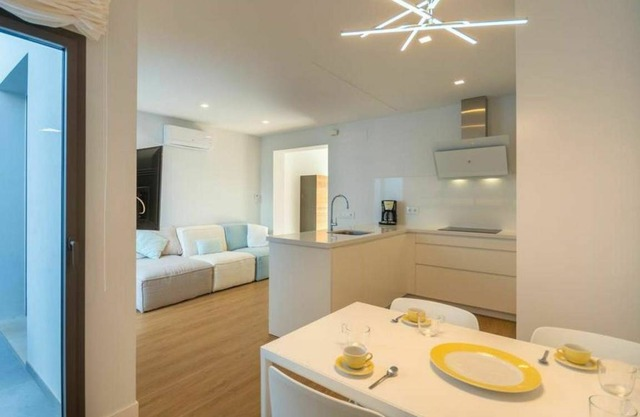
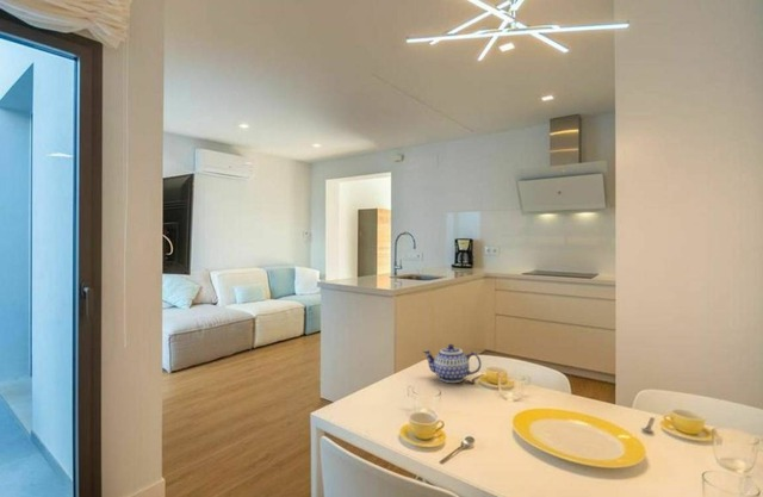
+ teapot [422,343,483,384]
